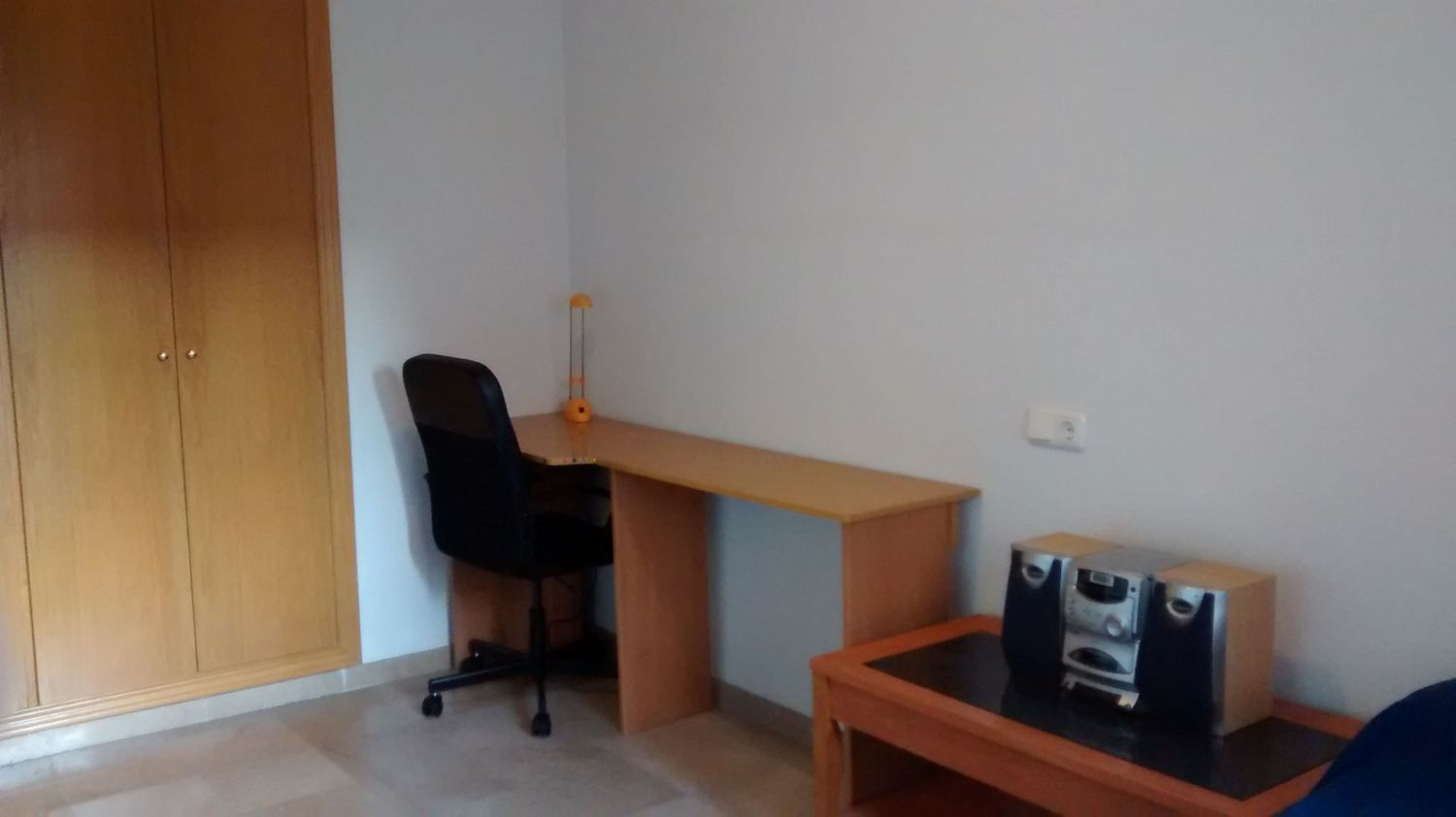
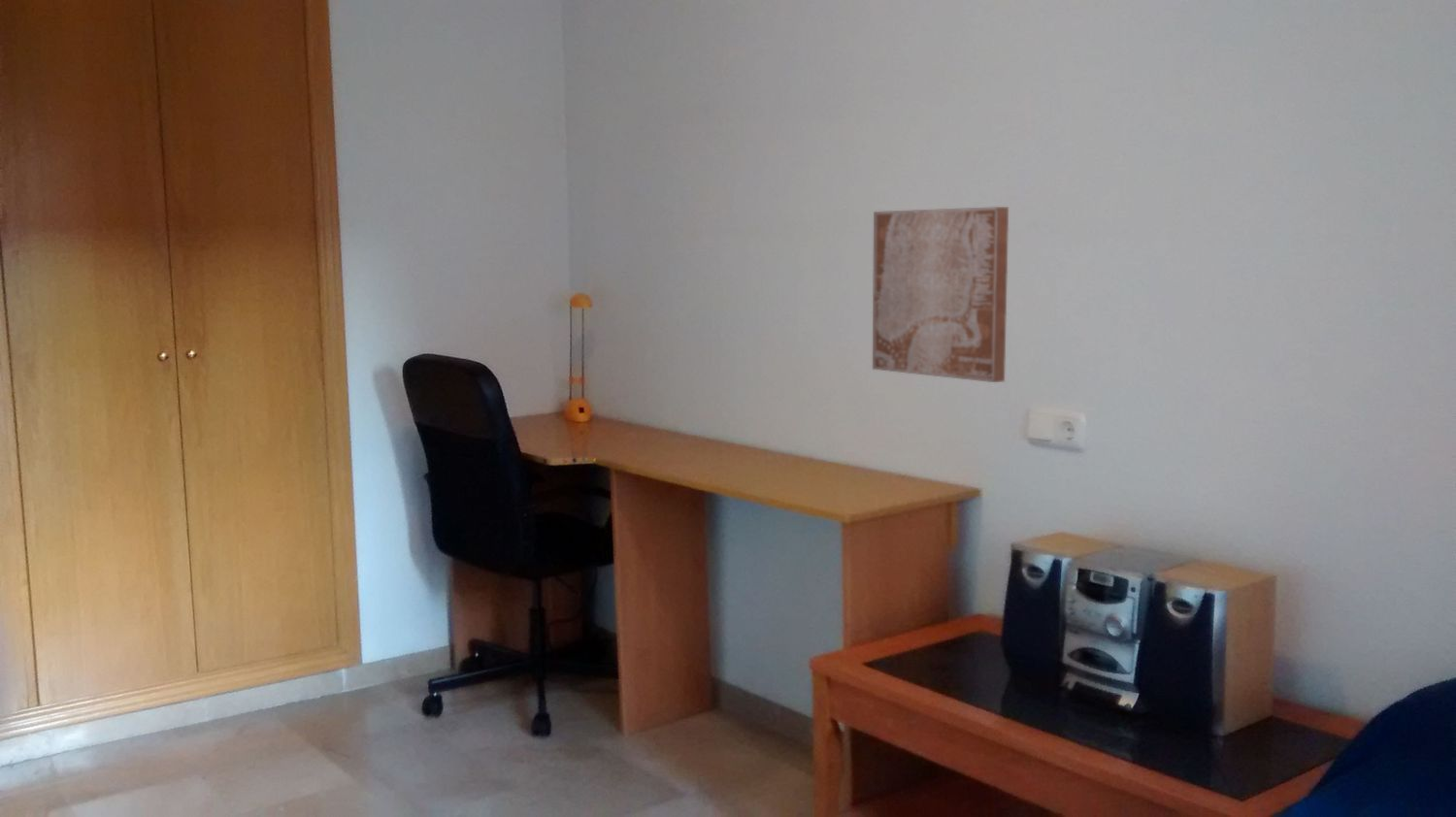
+ wall art [872,206,1009,383]
